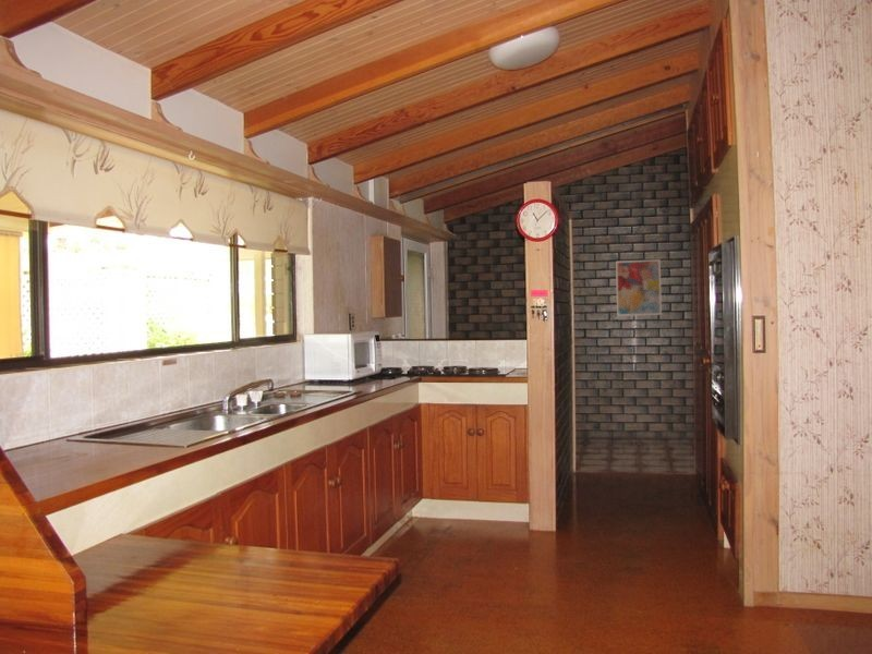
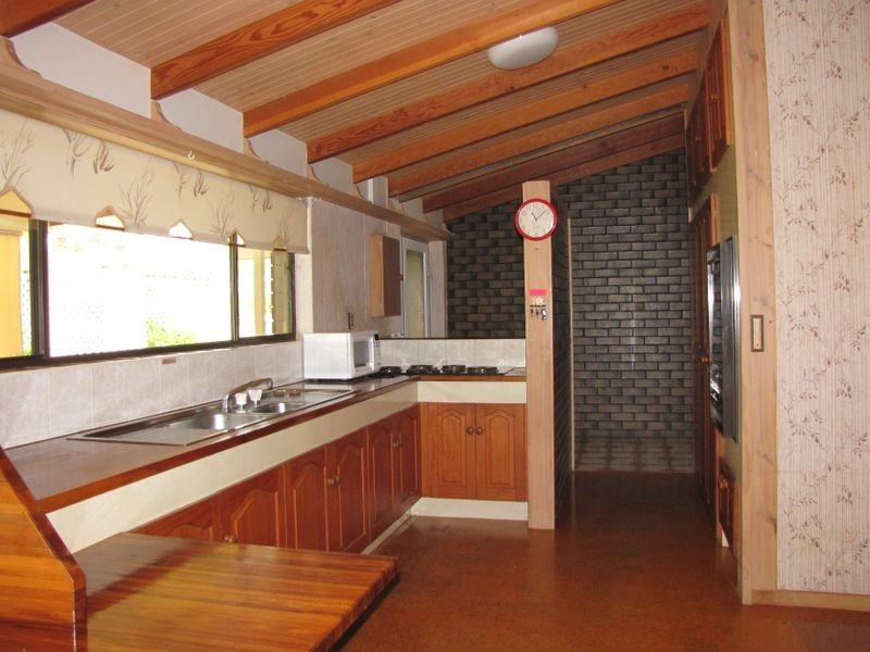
- wall art [615,258,663,317]
